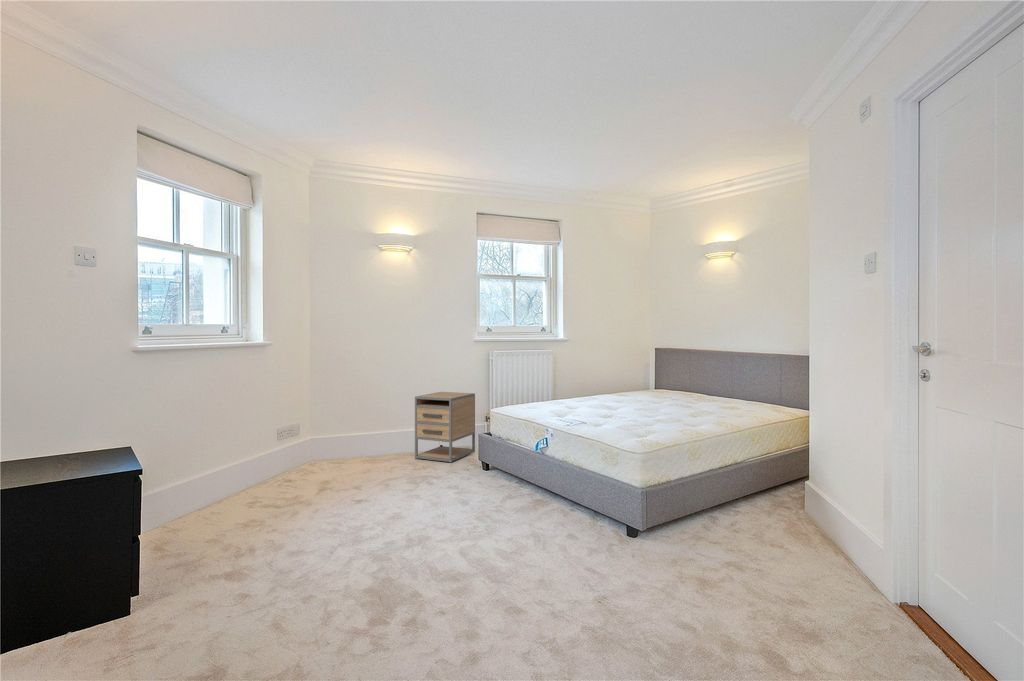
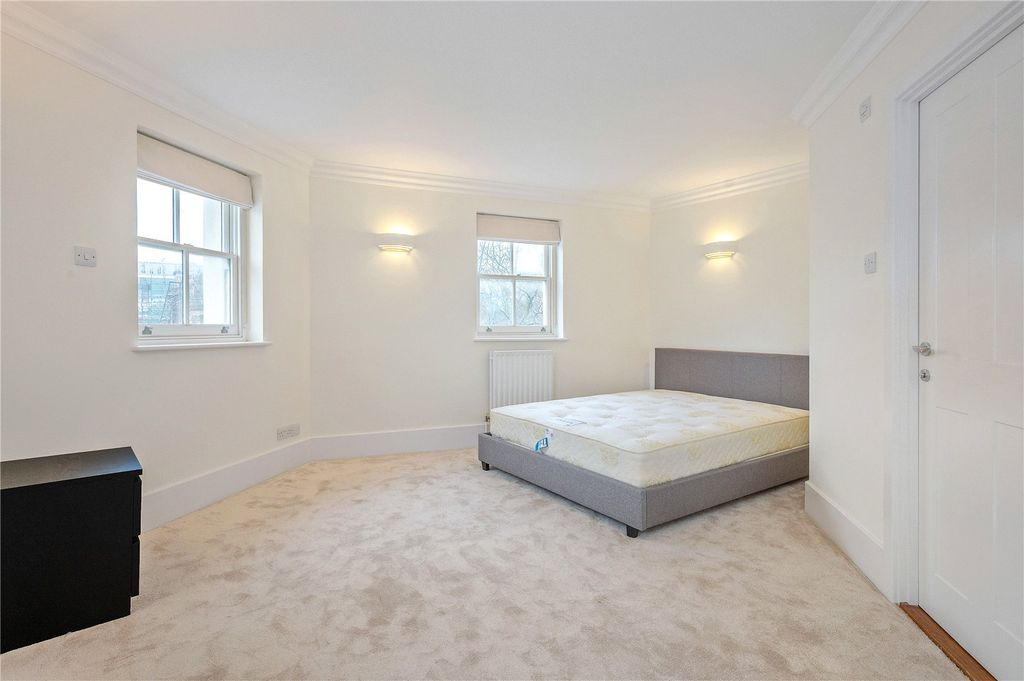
- nightstand [414,391,476,464]
